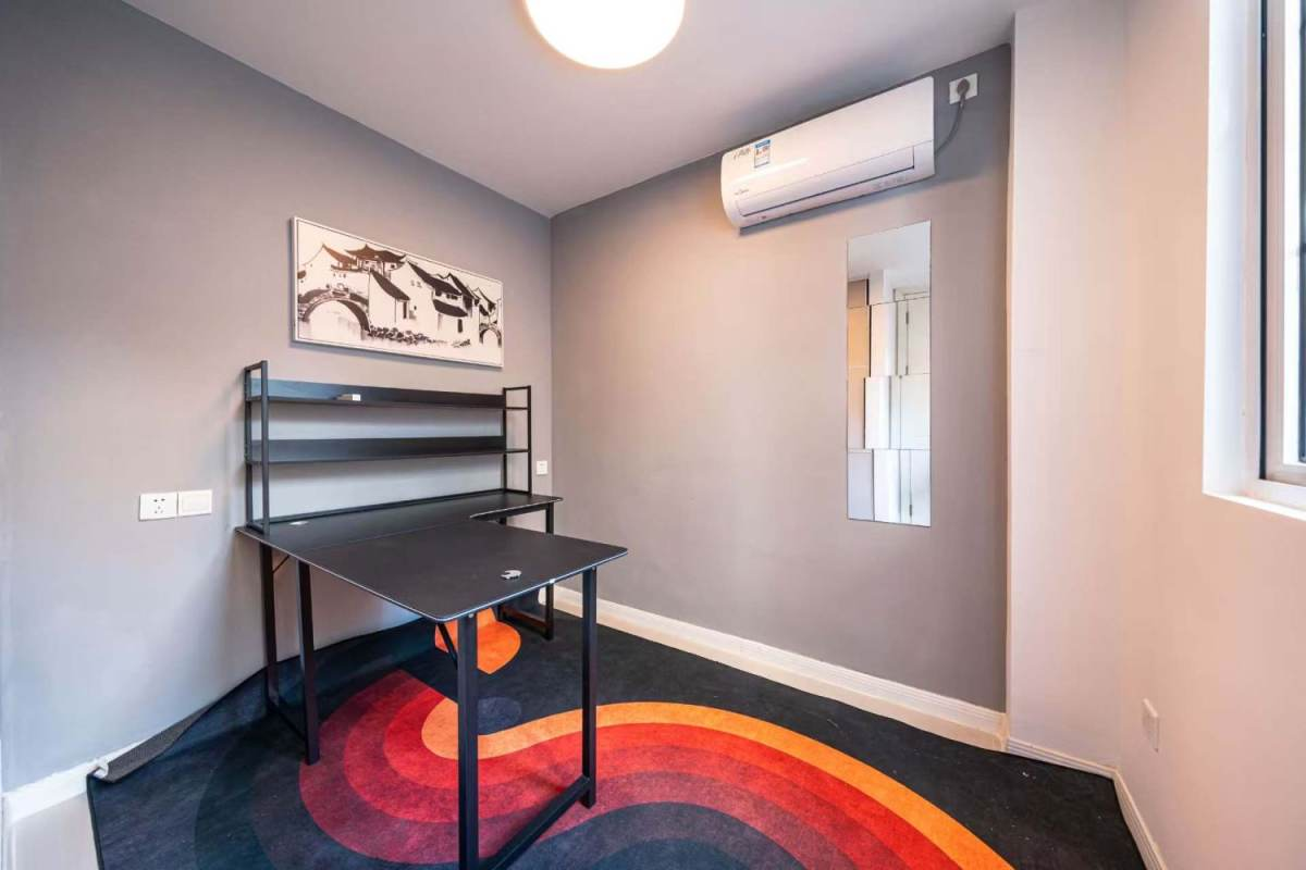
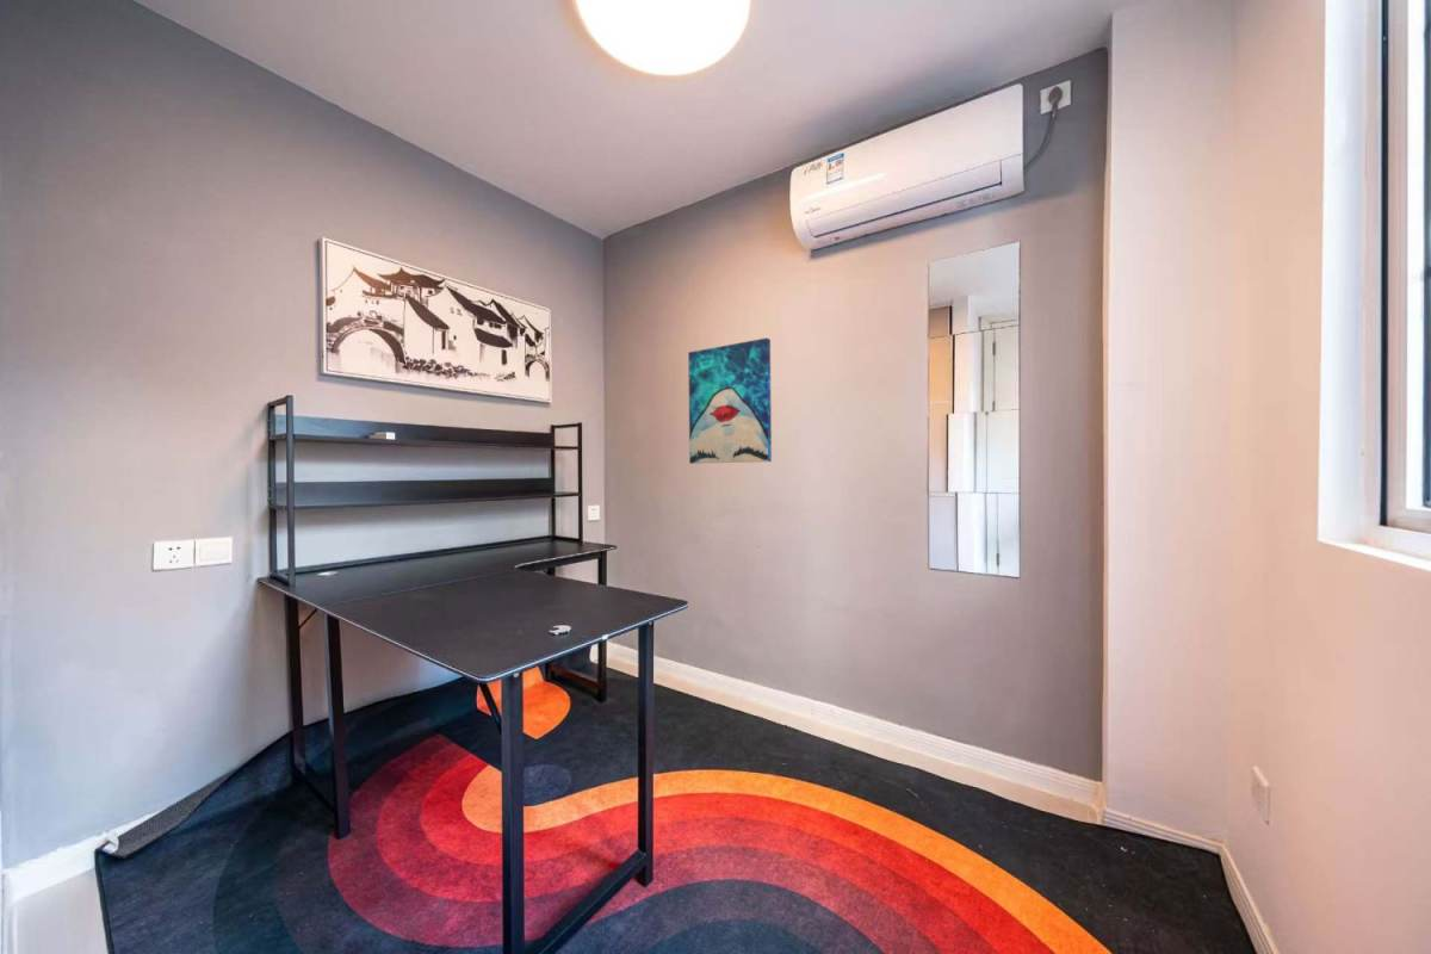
+ wall art [687,336,773,465]
